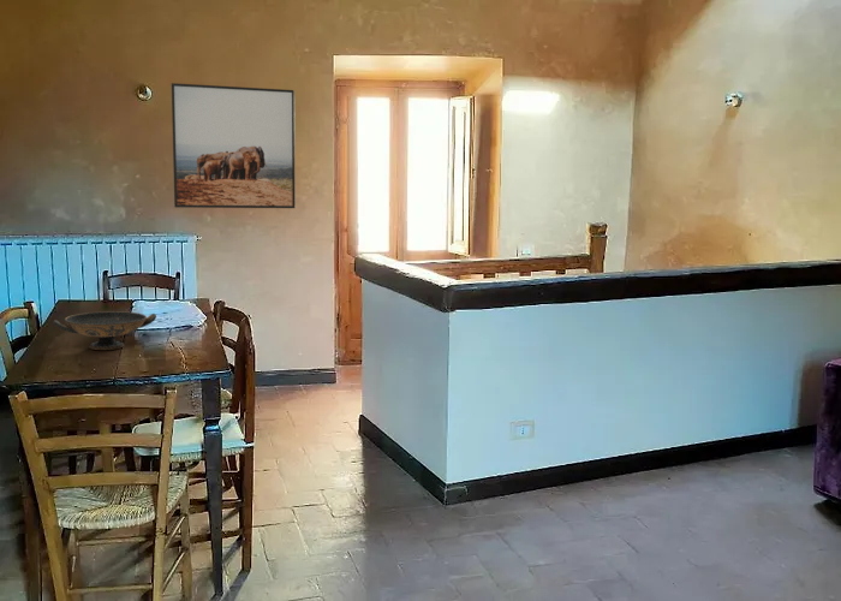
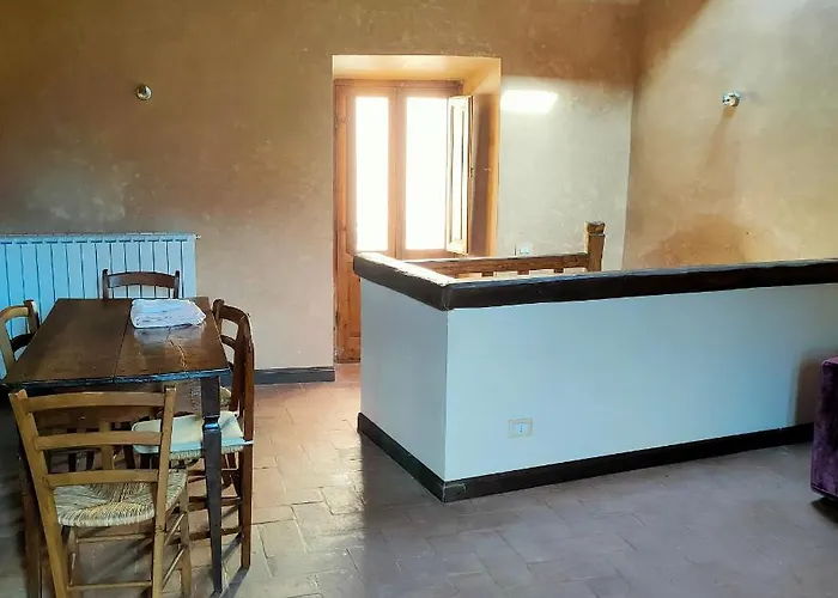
- decorative bowl [52,310,157,351]
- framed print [171,82,296,209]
